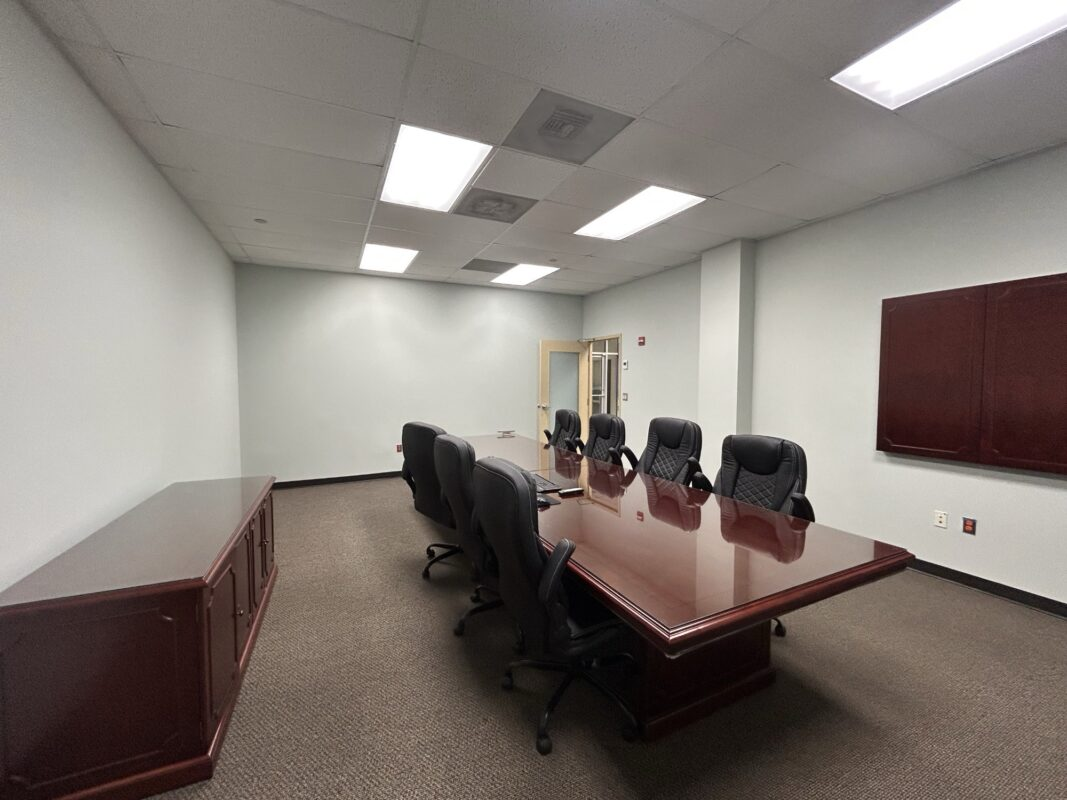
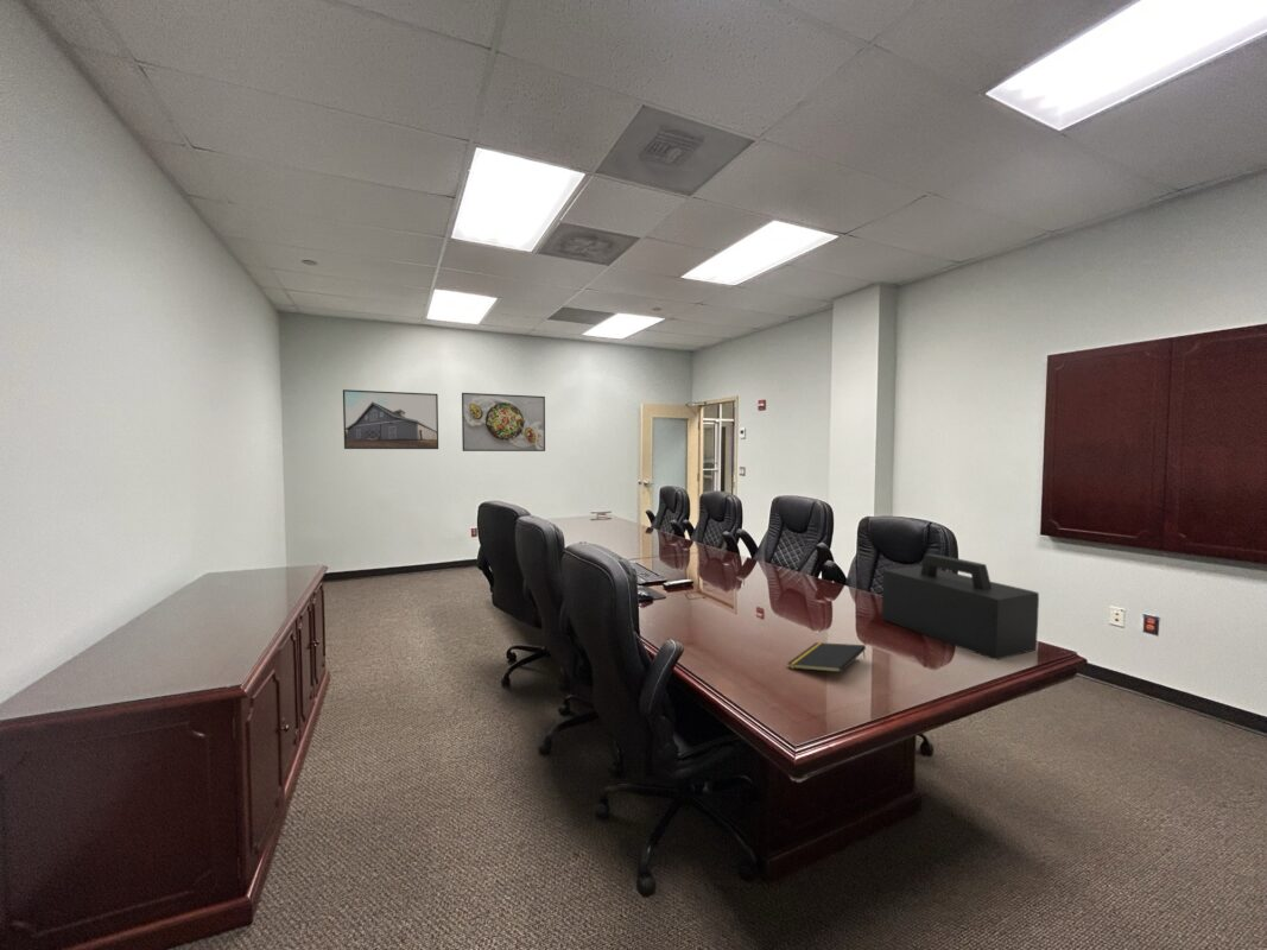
+ speaker [881,553,1040,661]
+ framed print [342,388,439,450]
+ notepad [786,641,867,673]
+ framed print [461,392,546,452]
